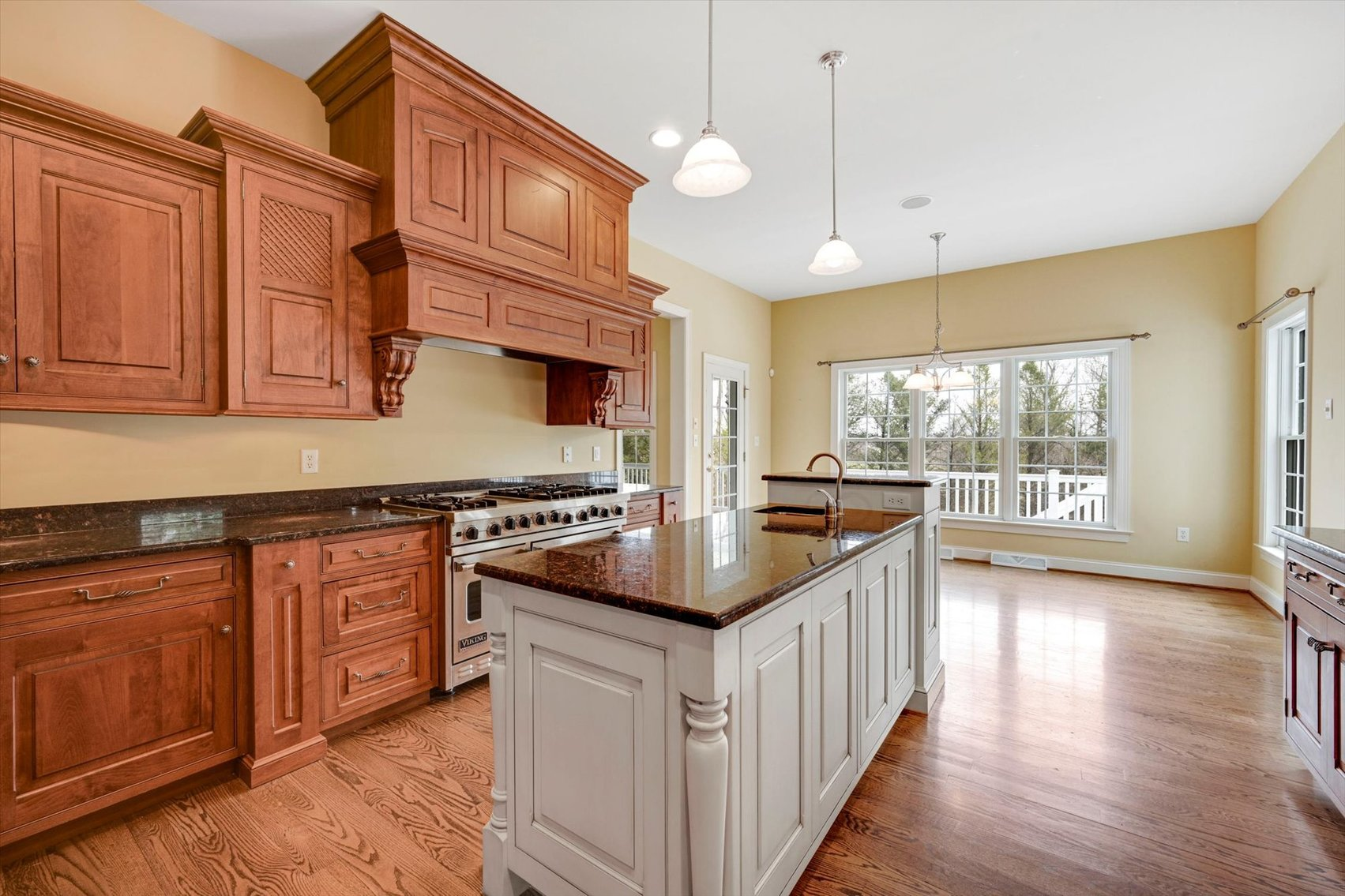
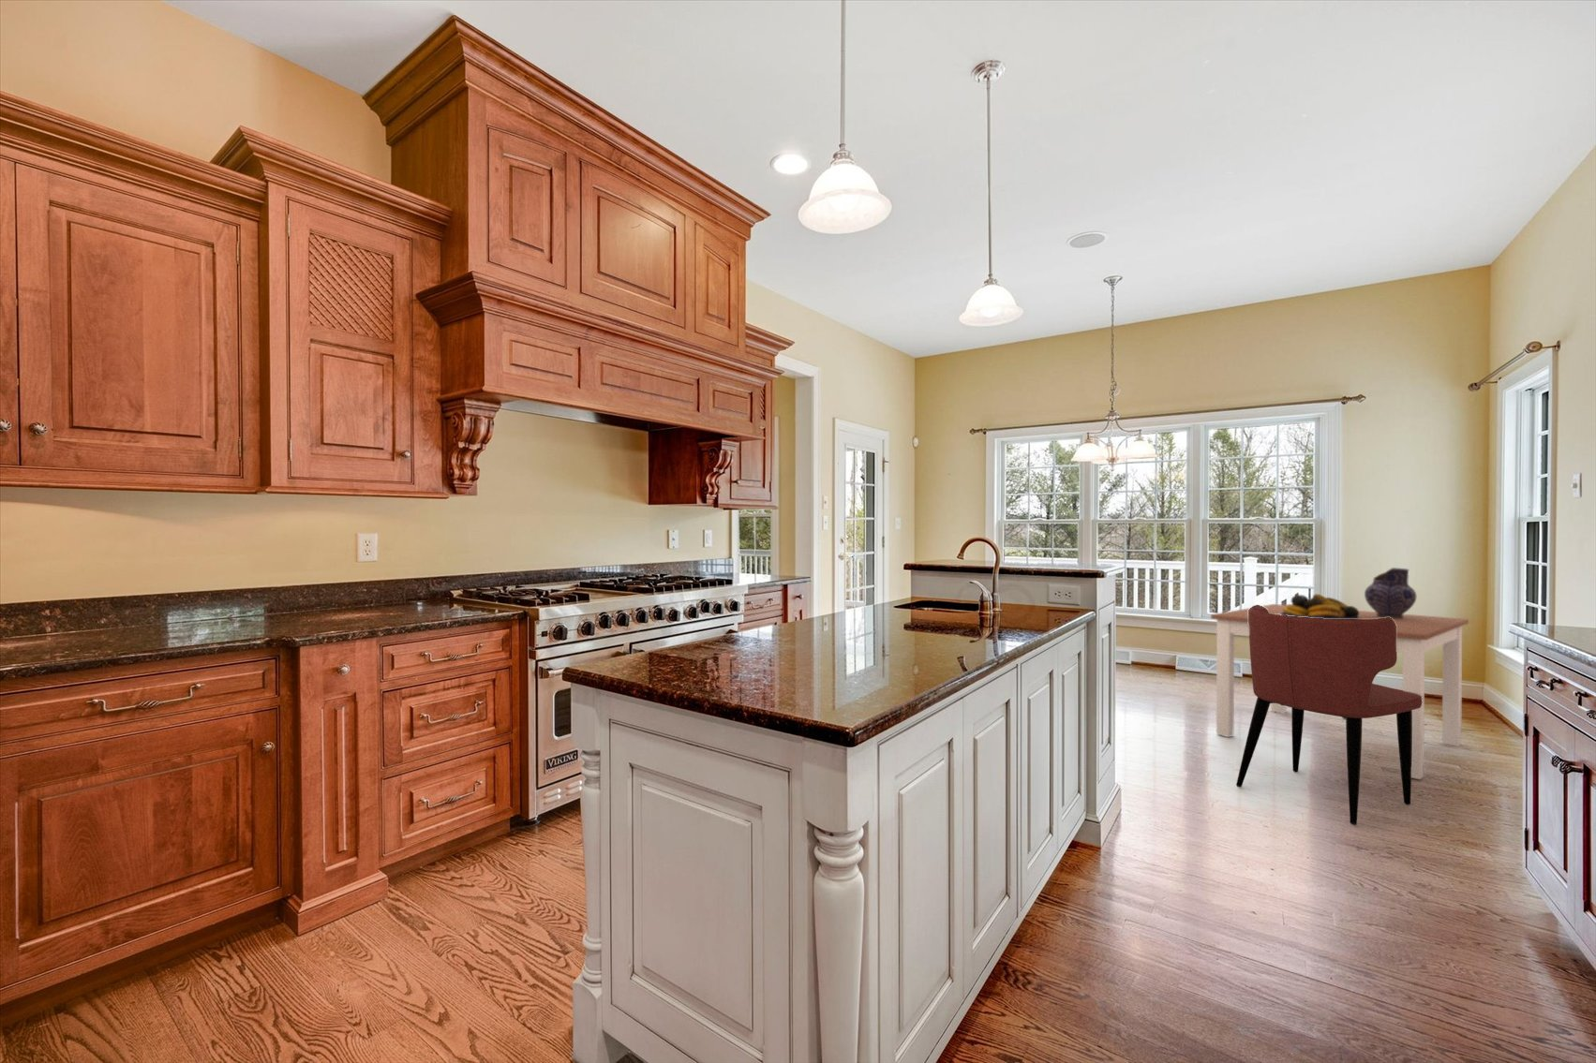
+ dining chair [1235,604,1423,826]
+ dining table [1210,603,1469,781]
+ fruit bowl [1282,593,1359,619]
+ pottery [1363,567,1417,618]
